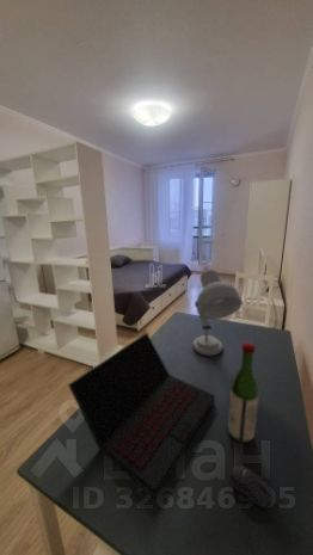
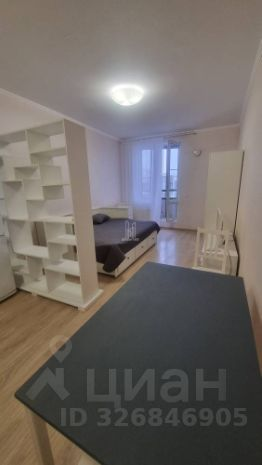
- laptop [67,332,216,499]
- desk lamp [192,267,244,357]
- wine bottle [227,341,260,444]
- computer mouse [228,464,272,508]
